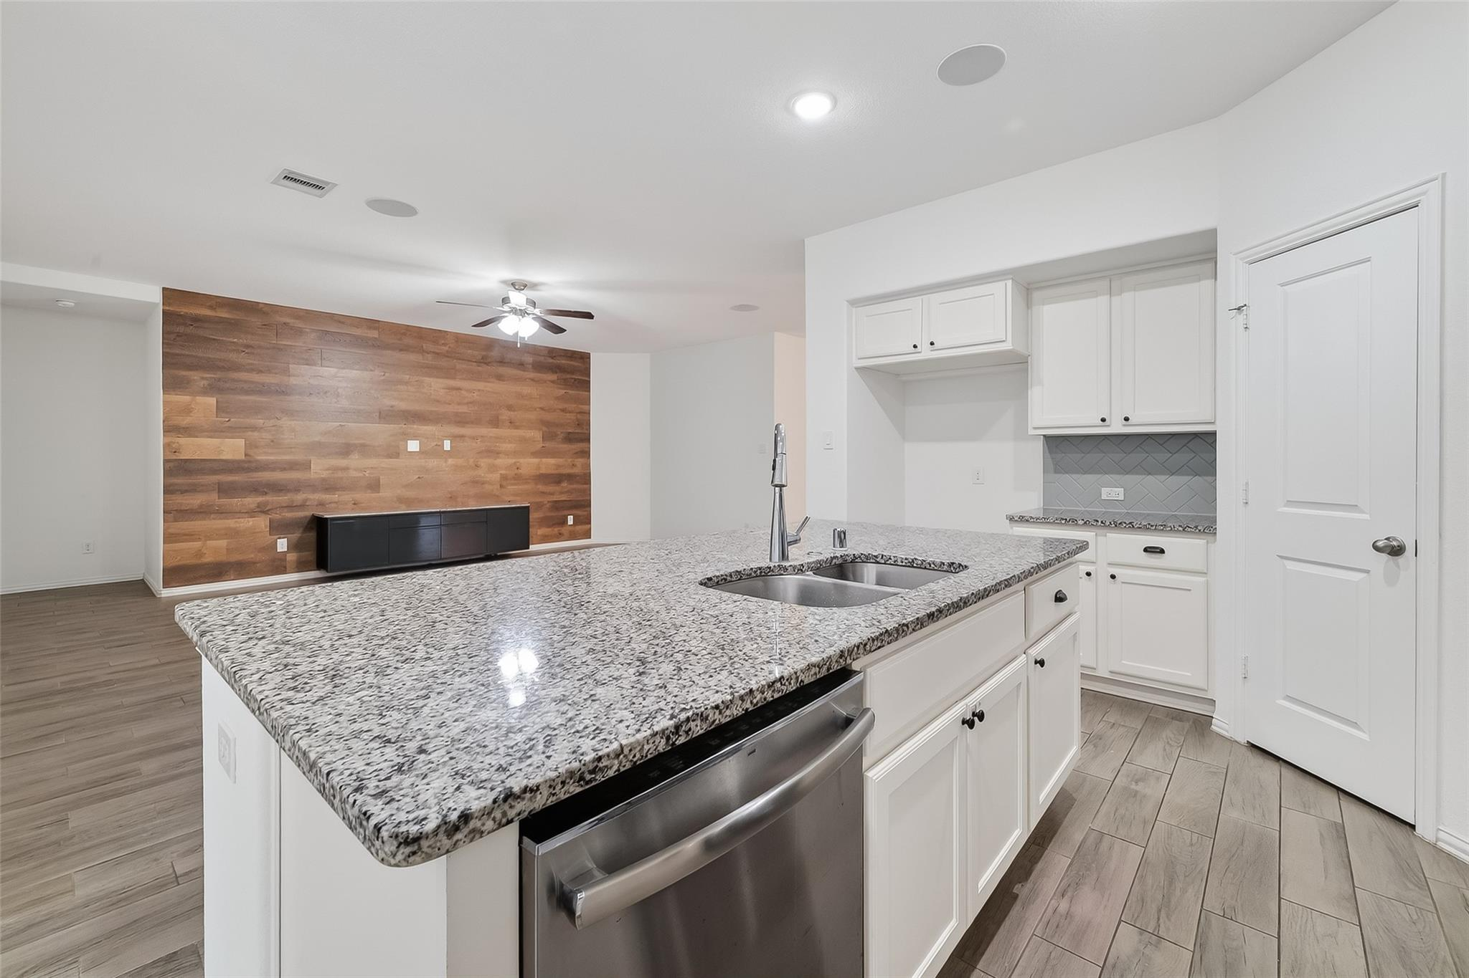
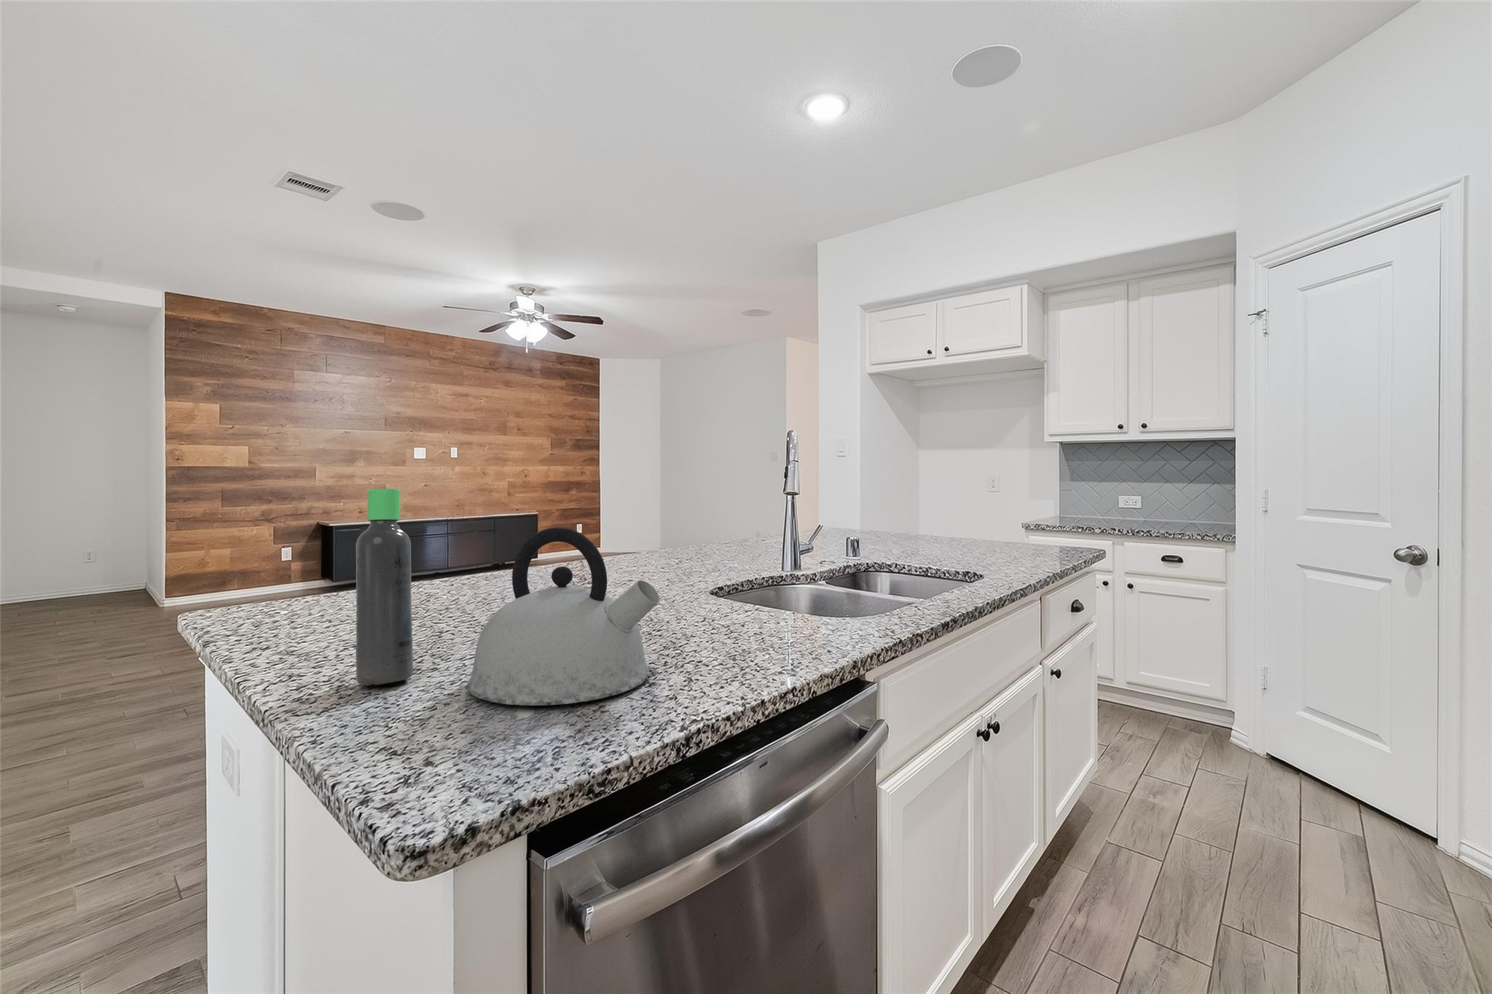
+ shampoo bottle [355,488,414,686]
+ kettle [467,527,661,707]
